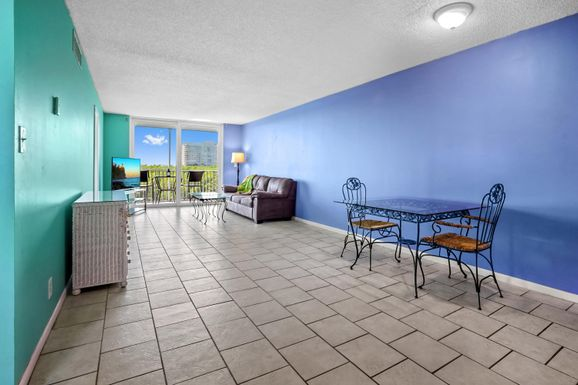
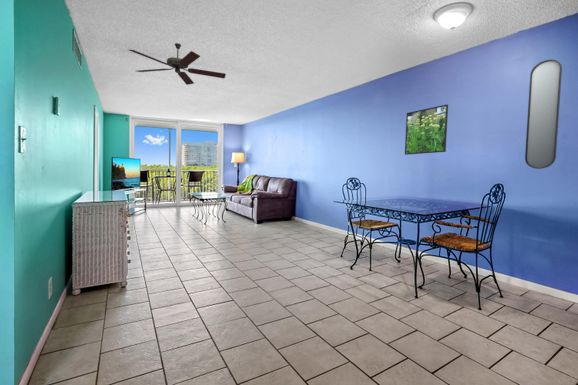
+ home mirror [524,59,563,170]
+ ceiling fan [128,42,227,86]
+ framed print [404,103,449,156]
